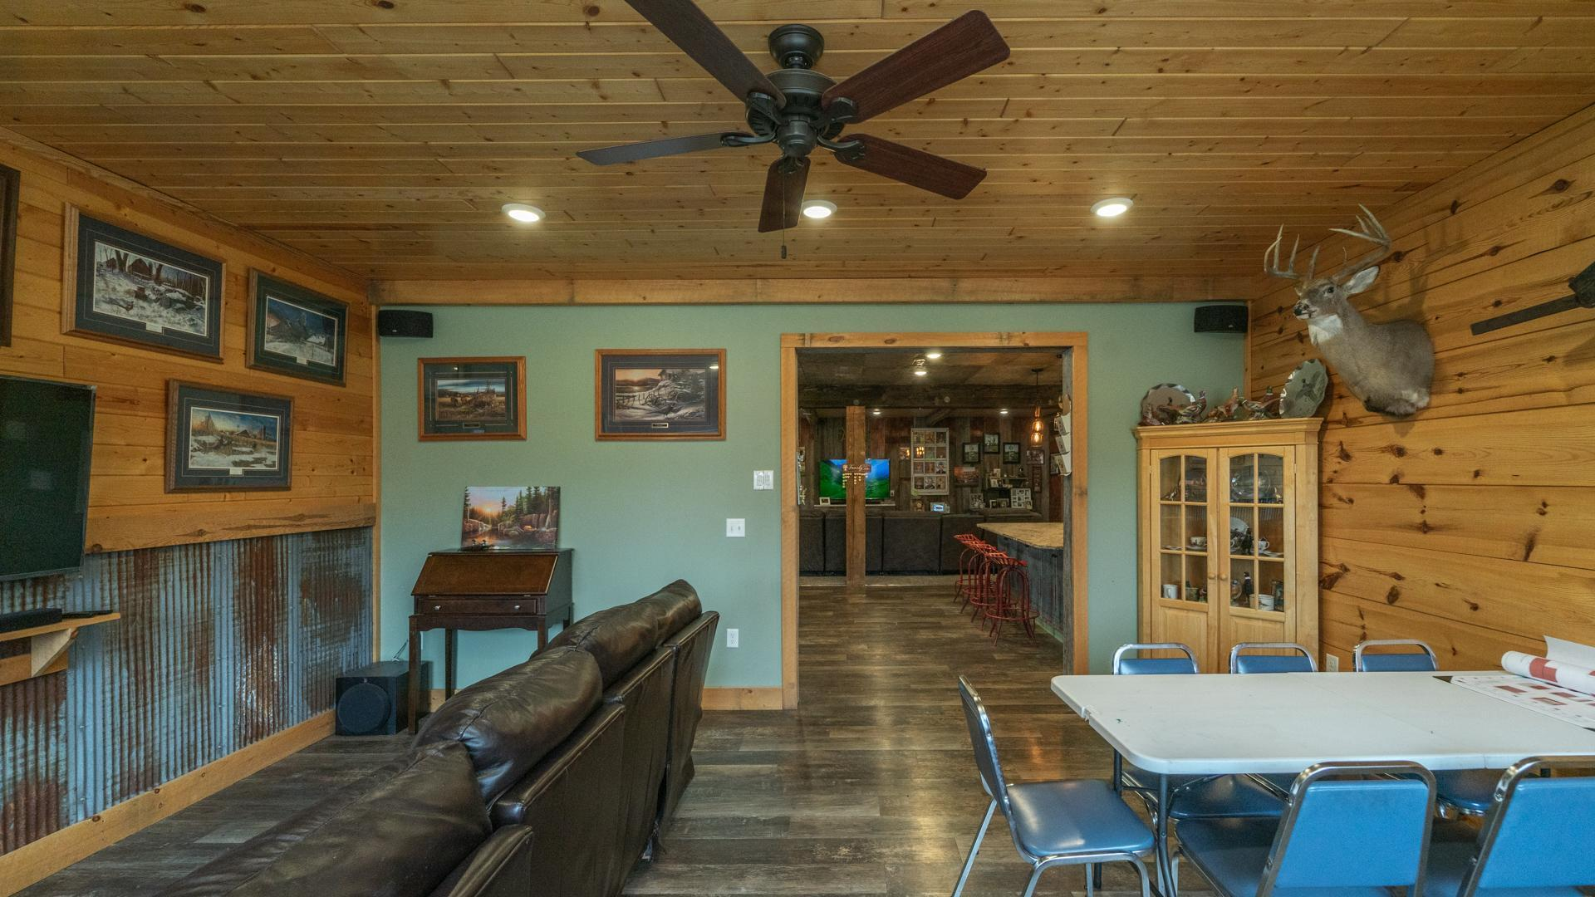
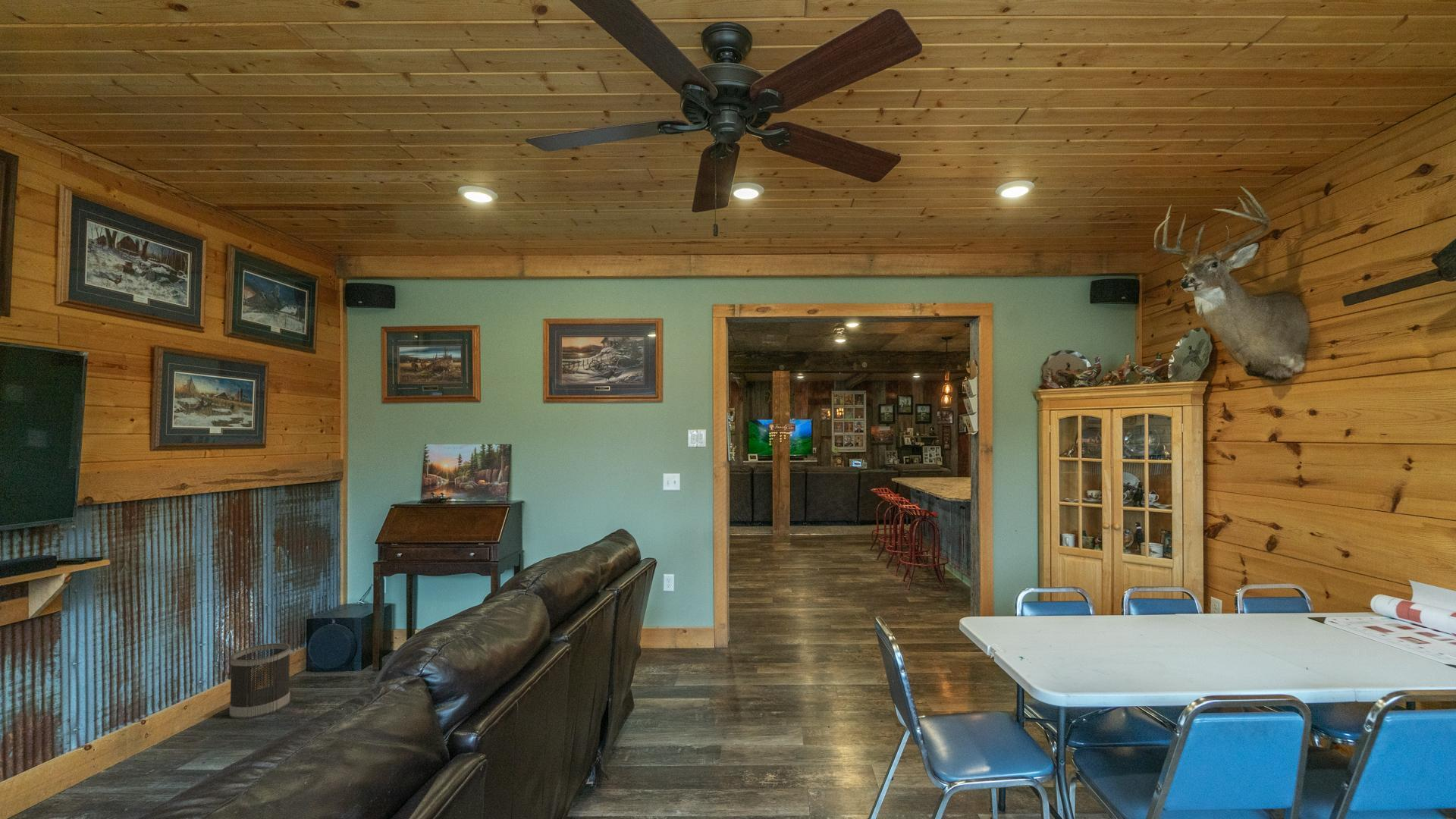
+ wastebasket [229,642,291,720]
